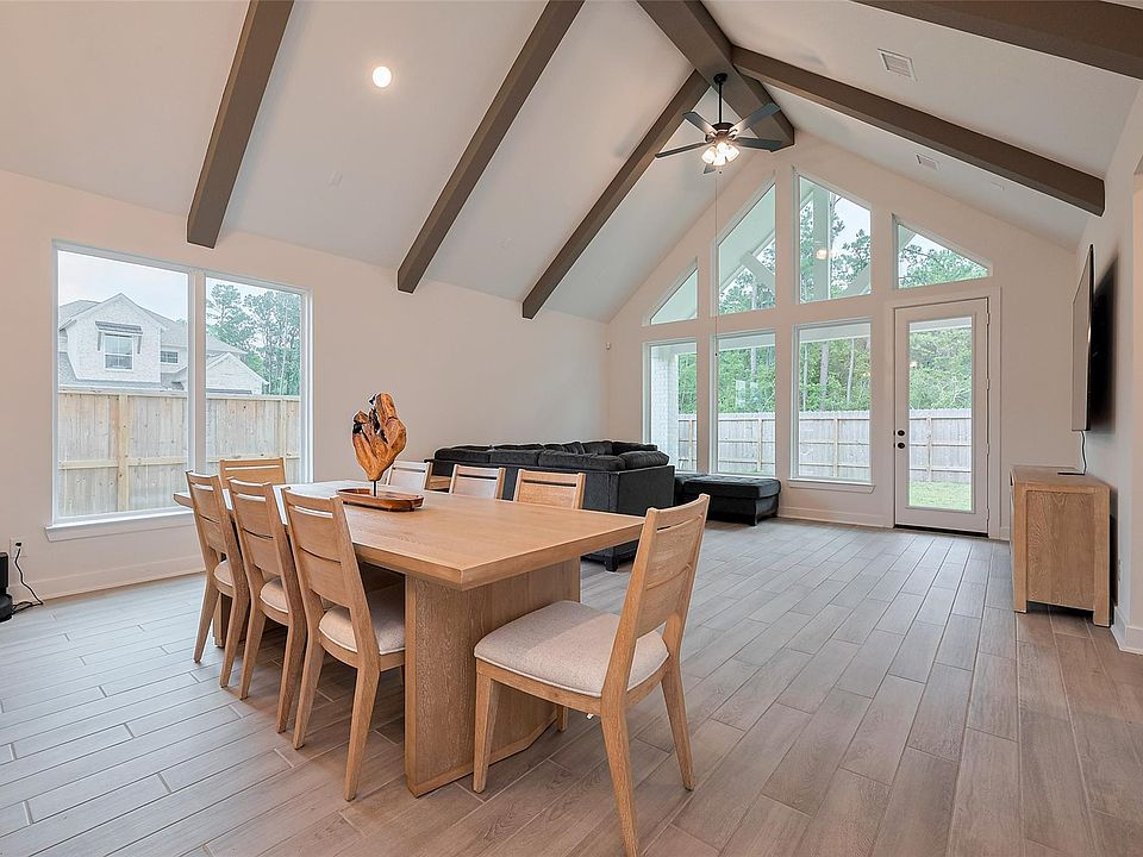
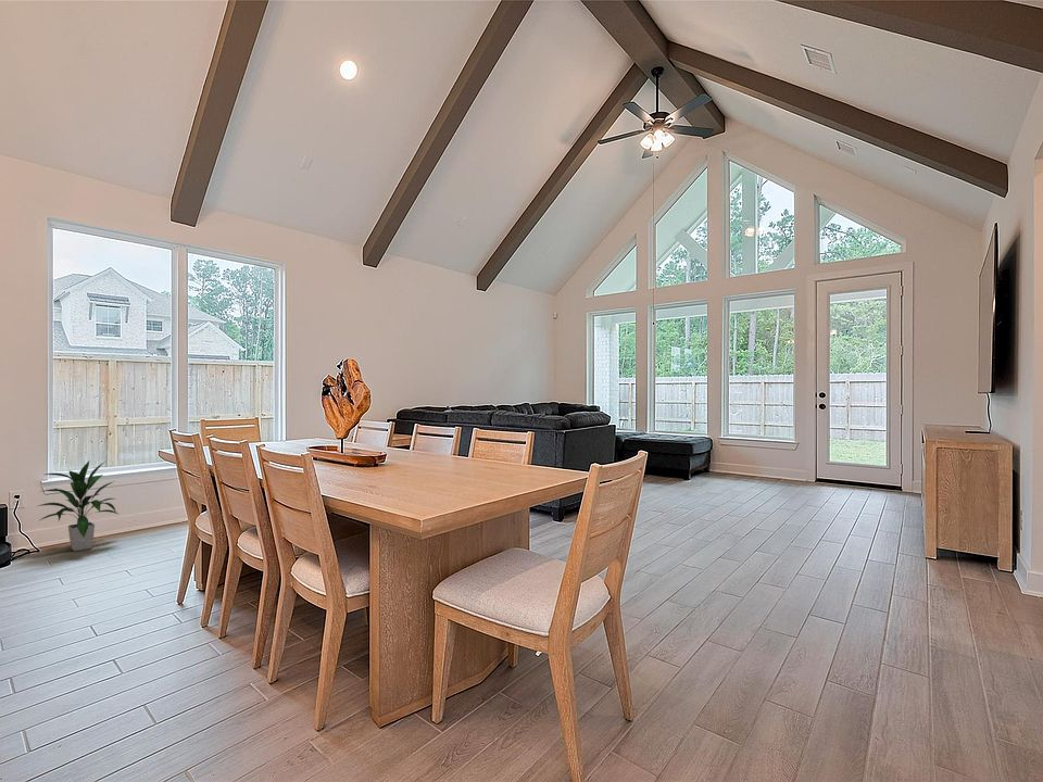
+ indoor plant [36,458,118,552]
